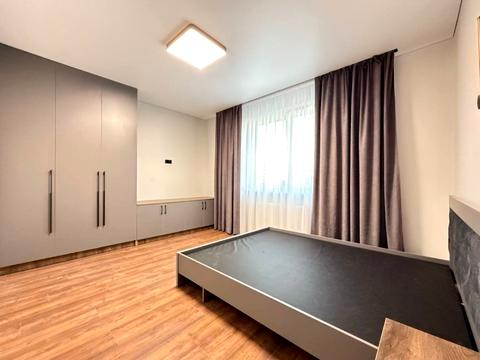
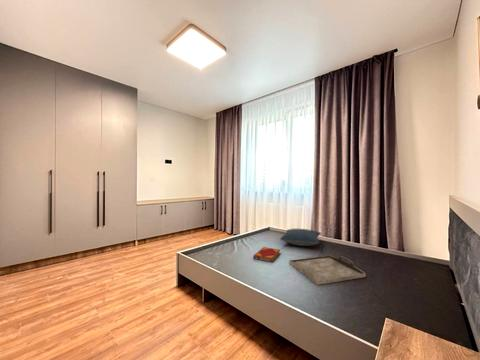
+ pillow [279,228,322,247]
+ hardback book [253,246,281,264]
+ serving tray [288,255,366,286]
